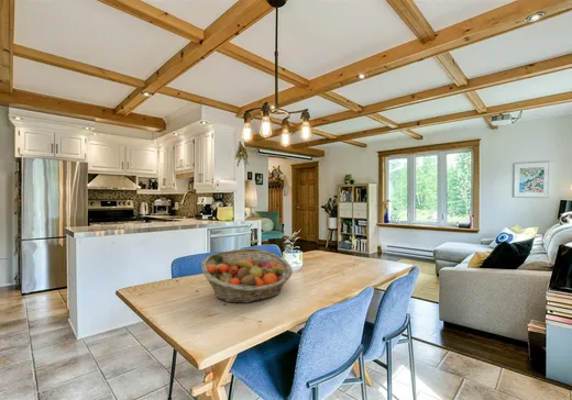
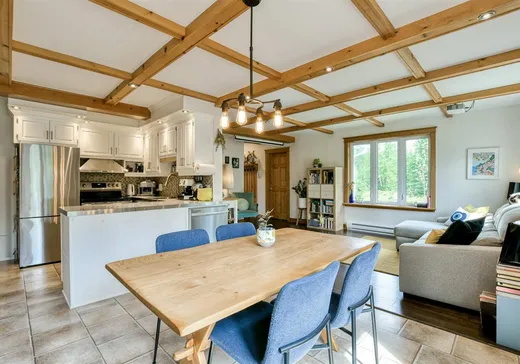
- fruit basket [200,247,294,304]
